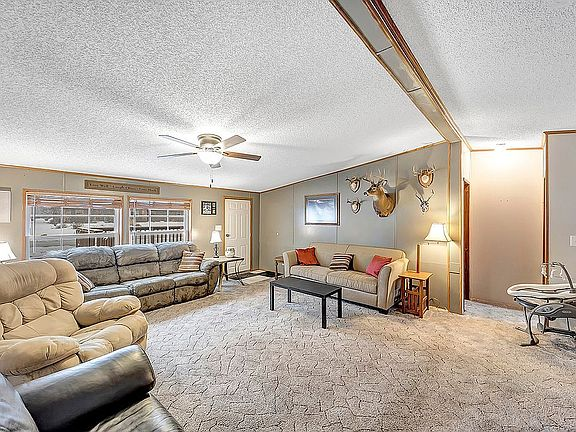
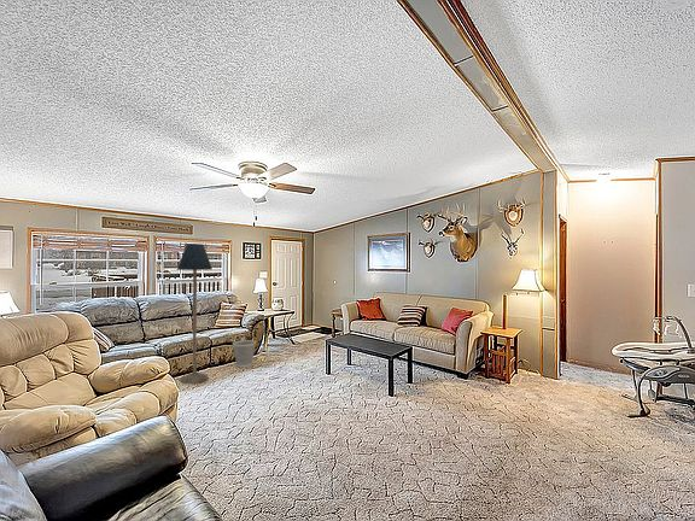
+ wastebasket [232,339,257,368]
+ floor lamp [176,242,214,385]
